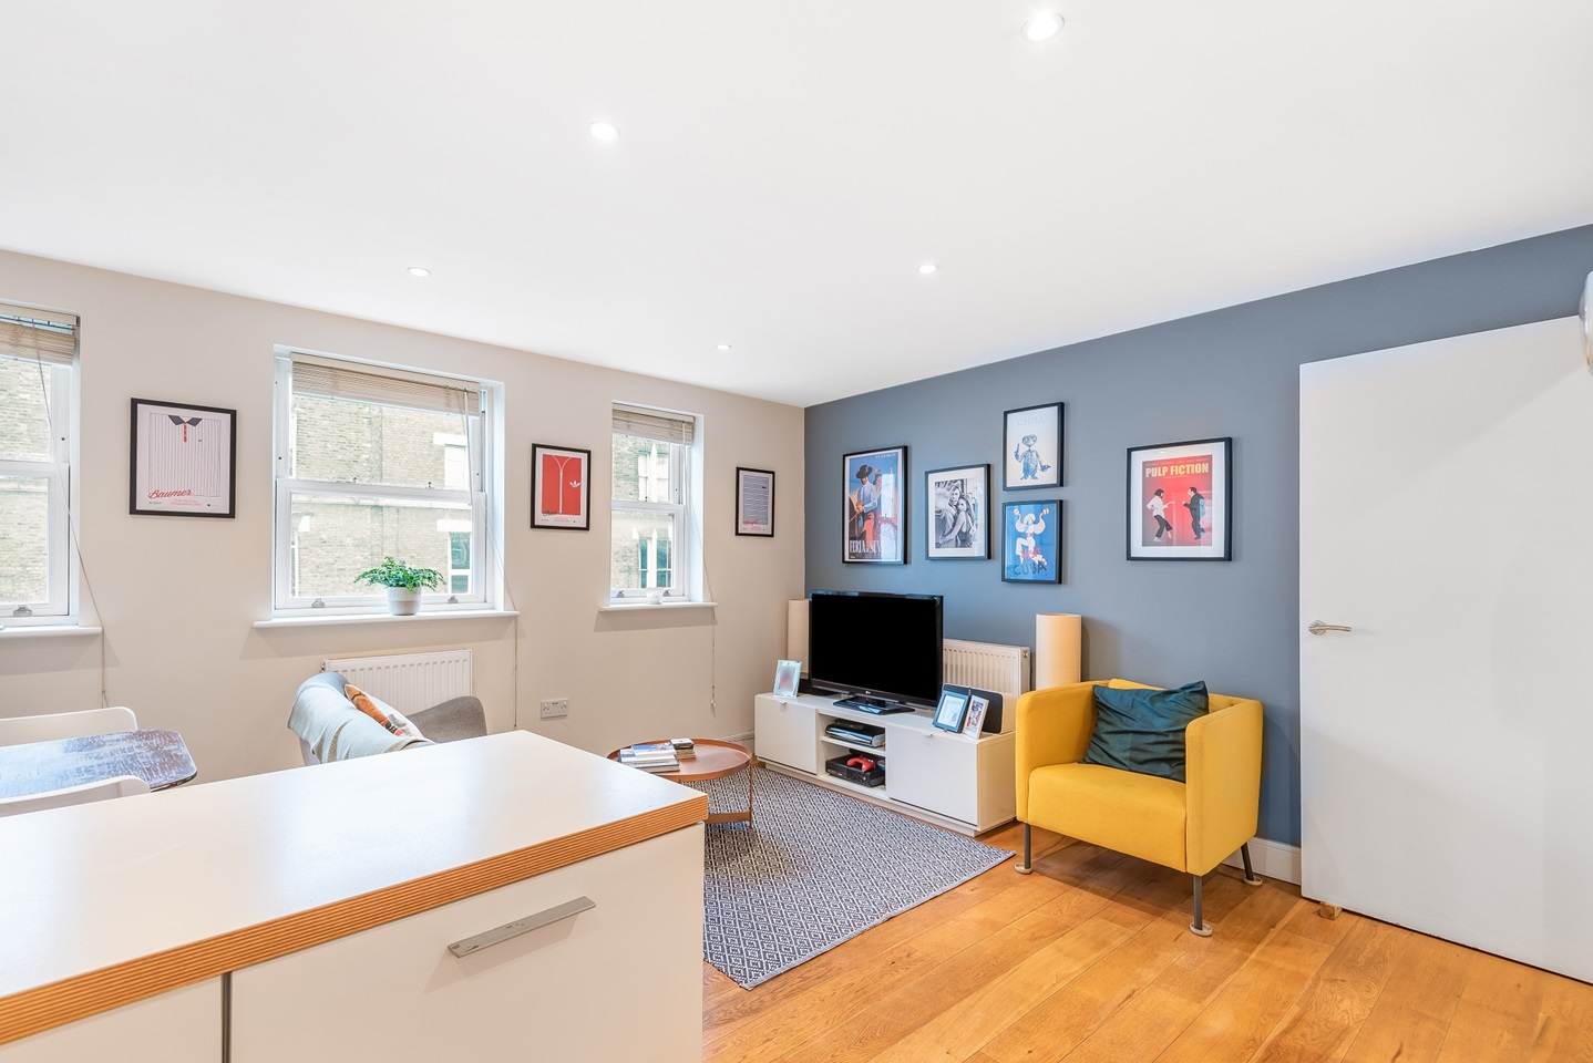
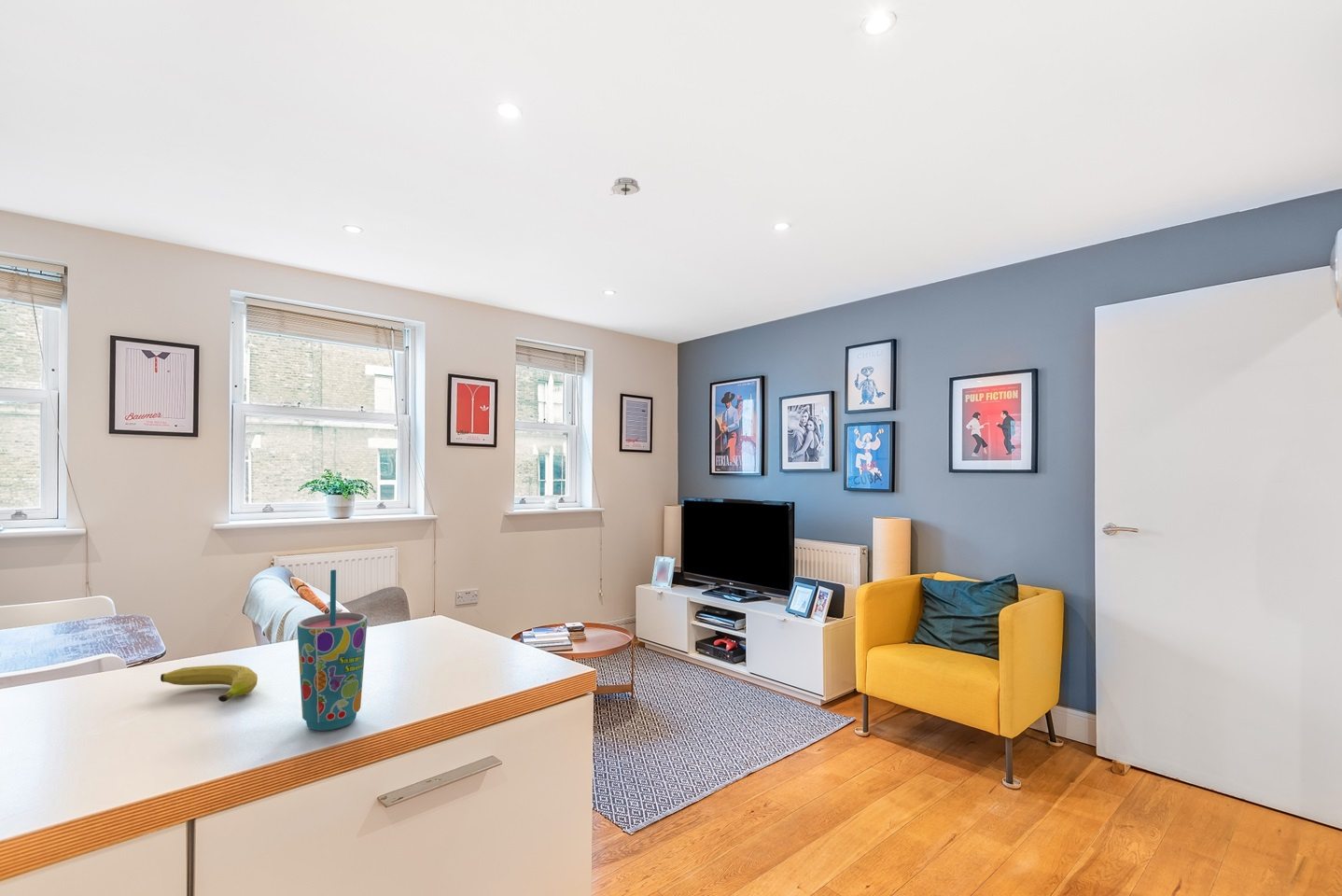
+ cup [297,569,368,732]
+ fruit [160,664,259,703]
+ smoke detector [609,176,641,196]
